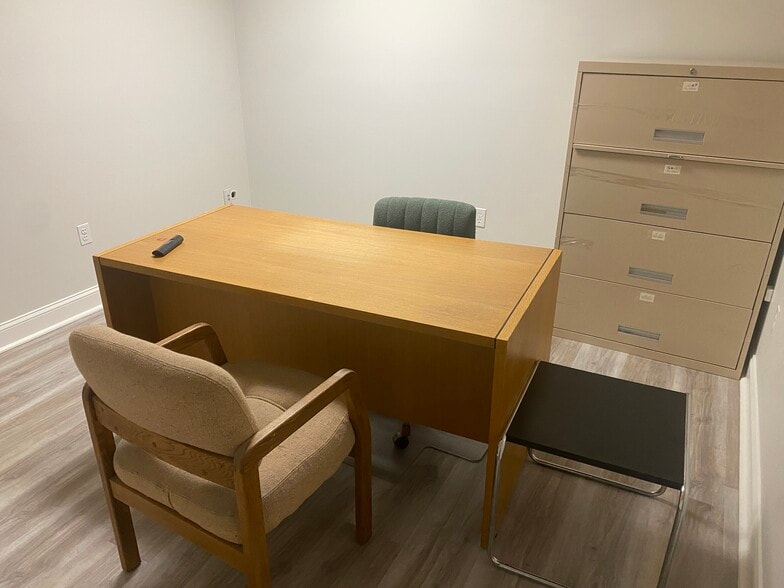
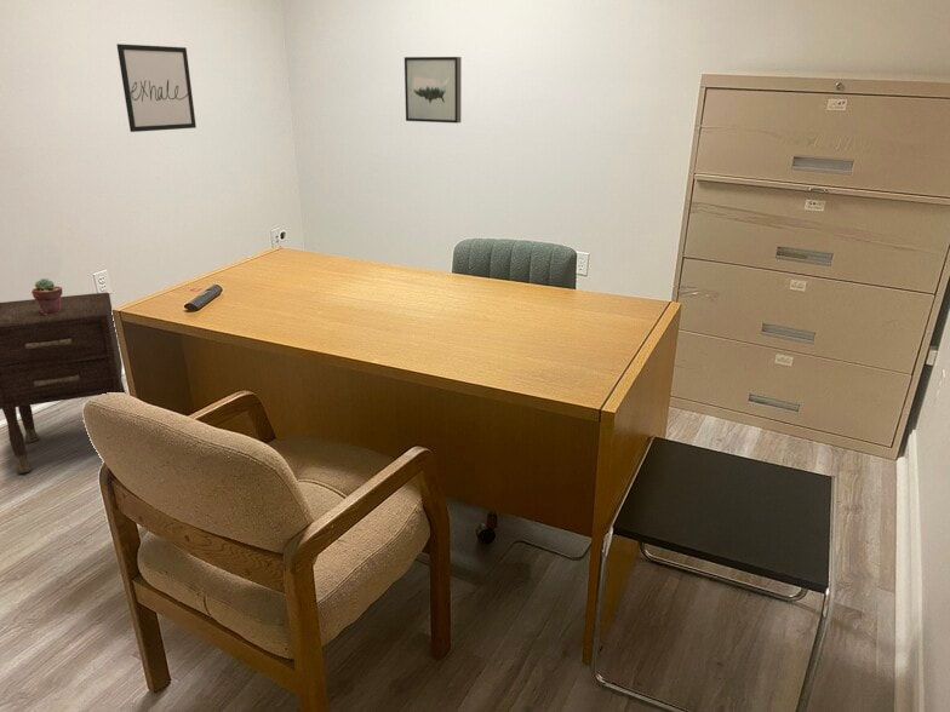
+ wall art [115,42,198,133]
+ nightstand [0,292,127,475]
+ potted succulent [30,277,64,315]
+ wall art [404,56,463,125]
